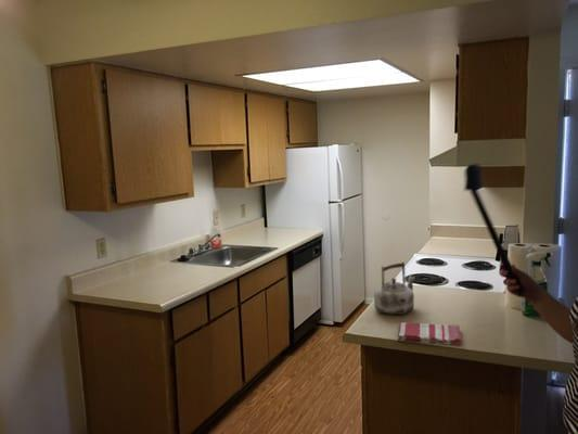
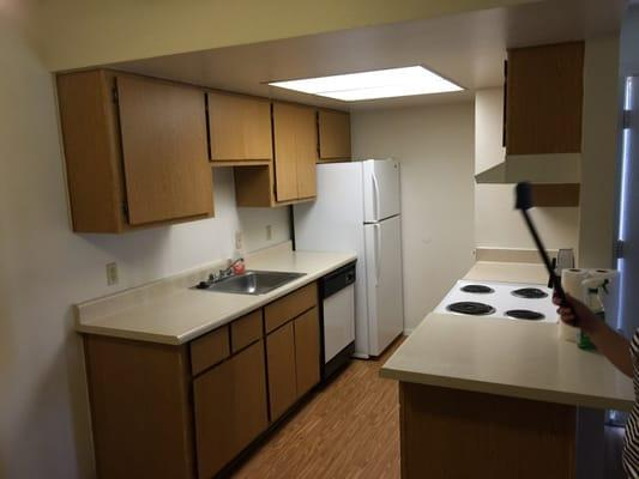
- dish towel [396,321,462,346]
- kettle [373,260,415,316]
